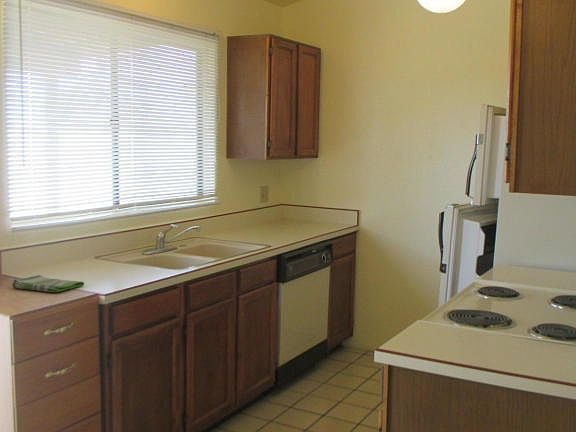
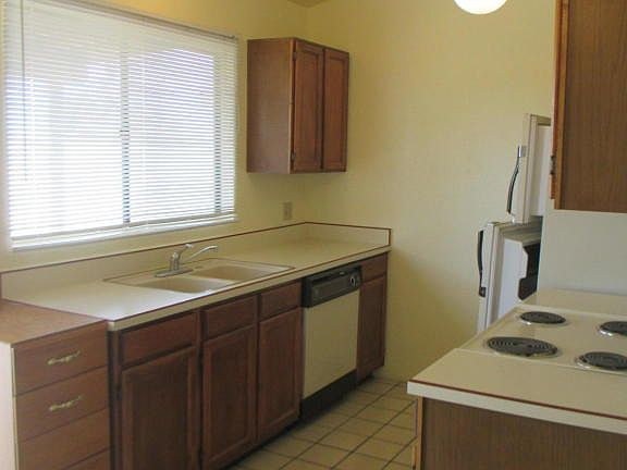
- dish towel [11,274,85,293]
